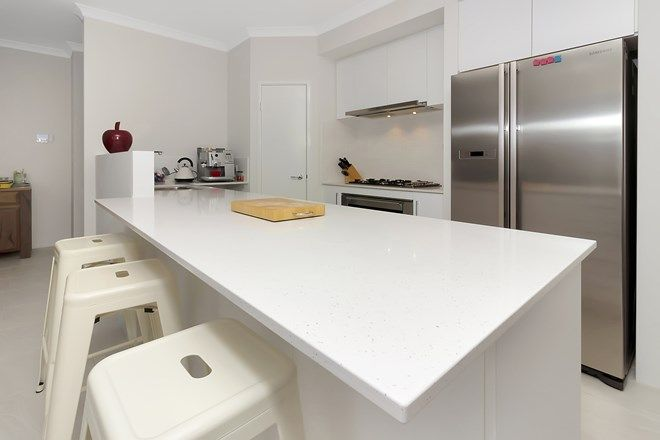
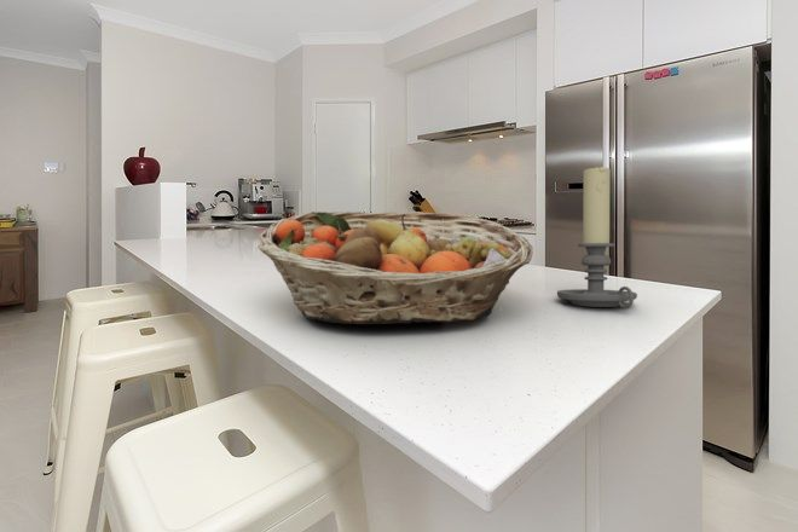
+ fruit basket [258,210,534,325]
+ candle holder [556,166,638,310]
